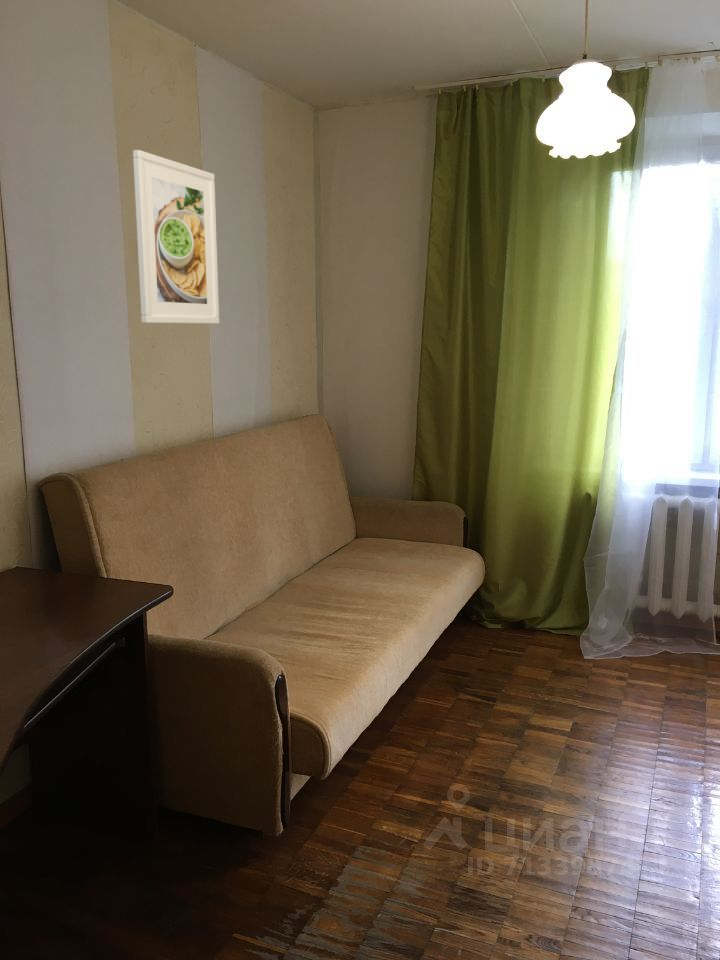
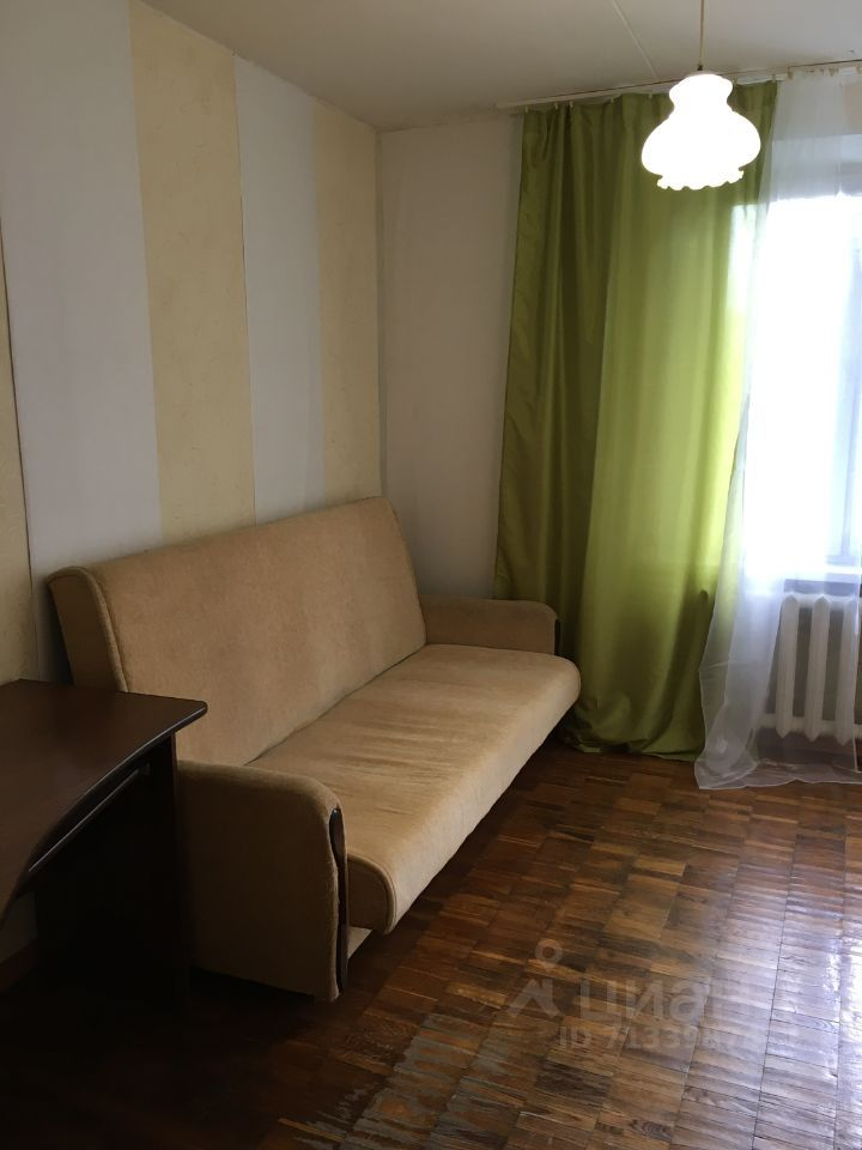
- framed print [132,149,220,325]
